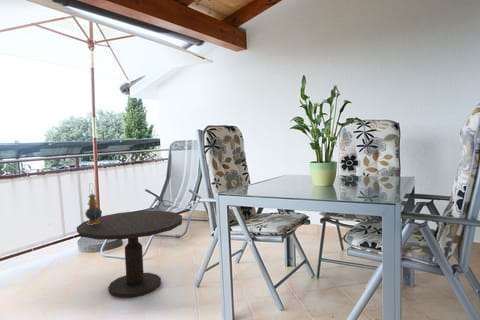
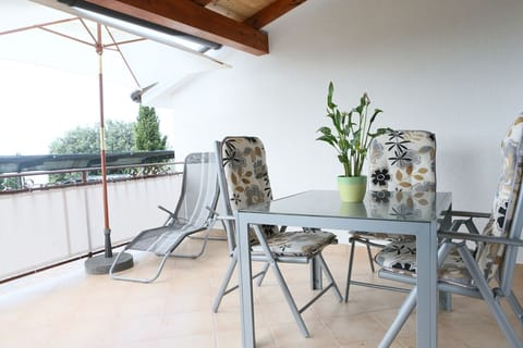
- lantern [84,184,102,225]
- side table [76,210,183,299]
